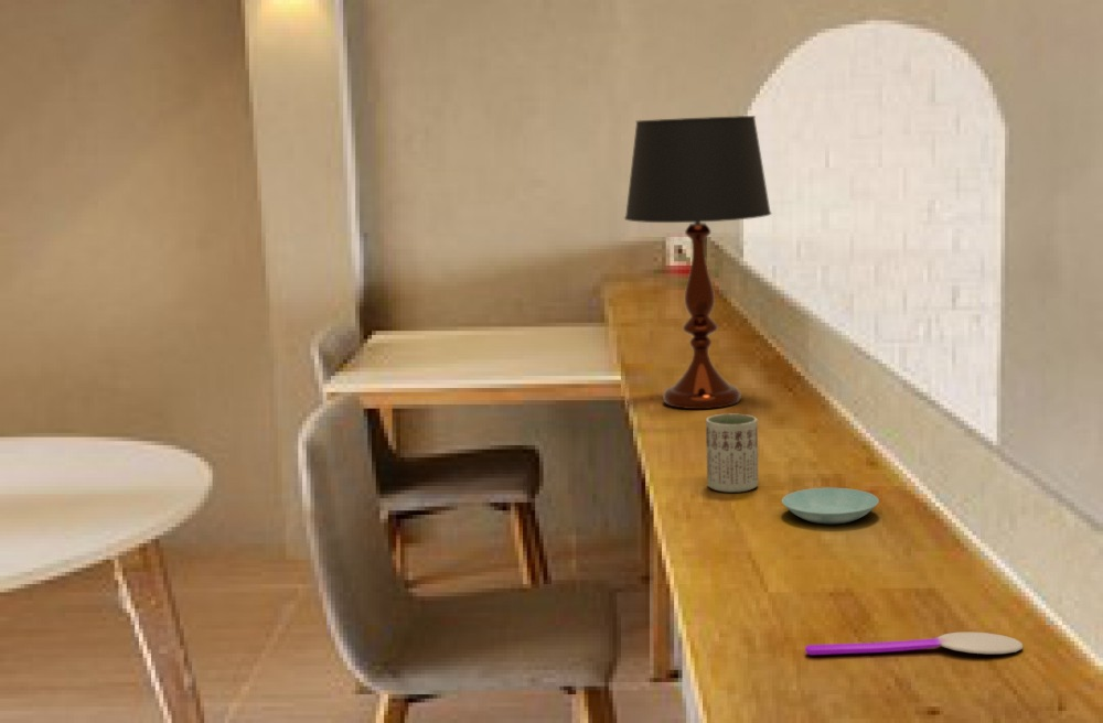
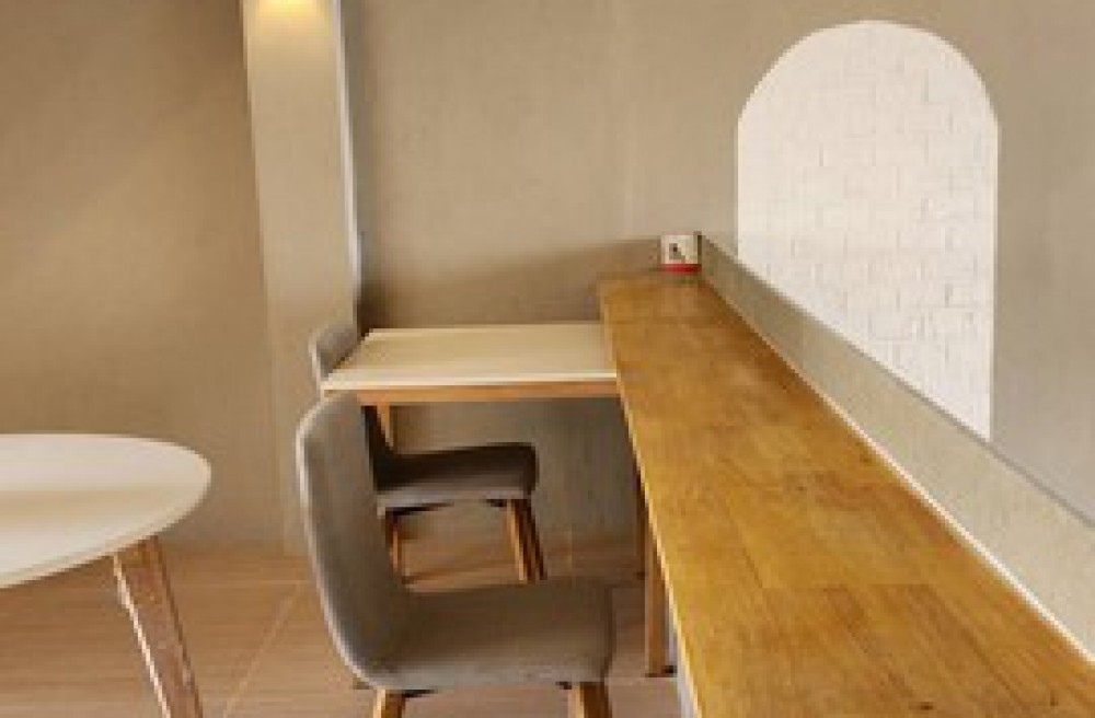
- spoon [804,632,1024,656]
- saucer [781,487,880,525]
- cup [705,412,759,494]
- table lamp [623,115,772,410]
